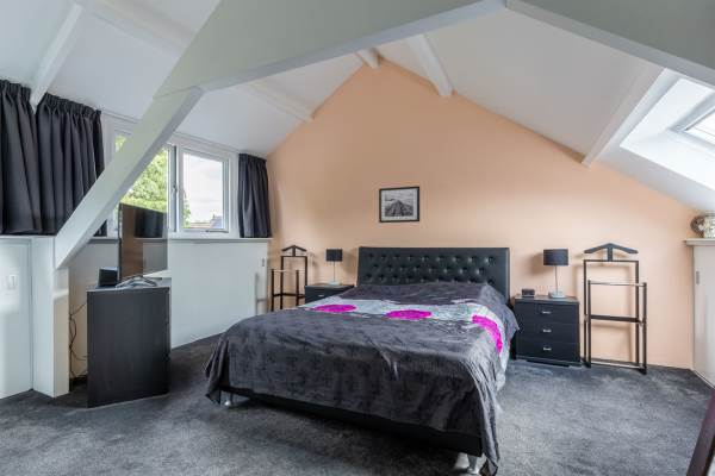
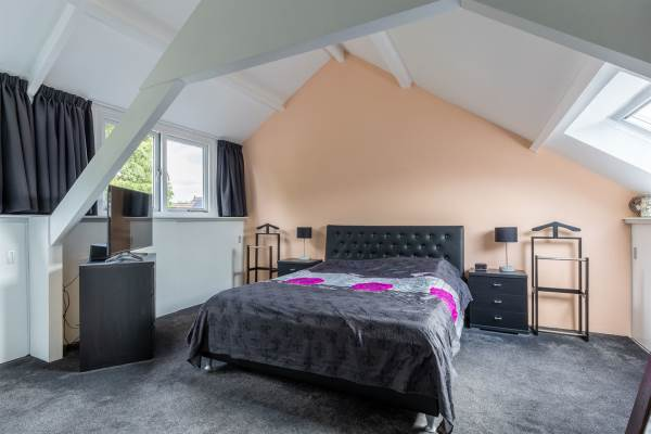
- wall art [378,184,421,224]
